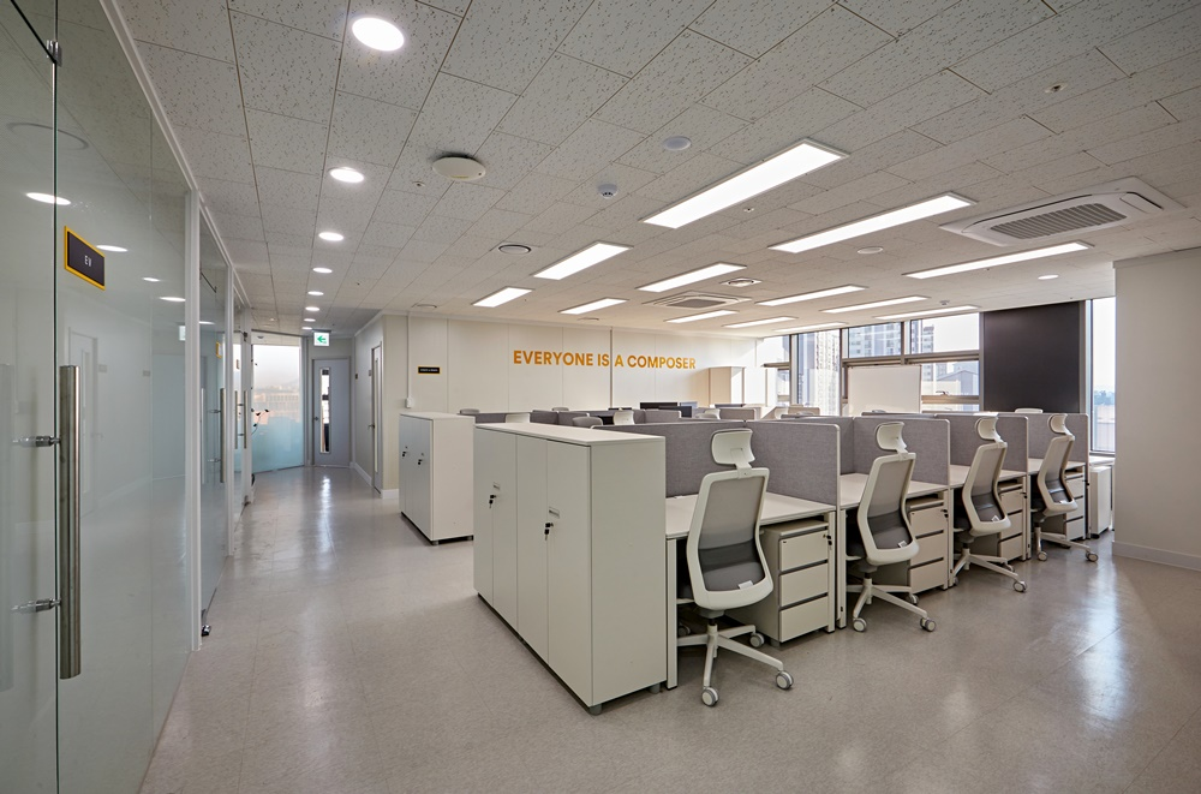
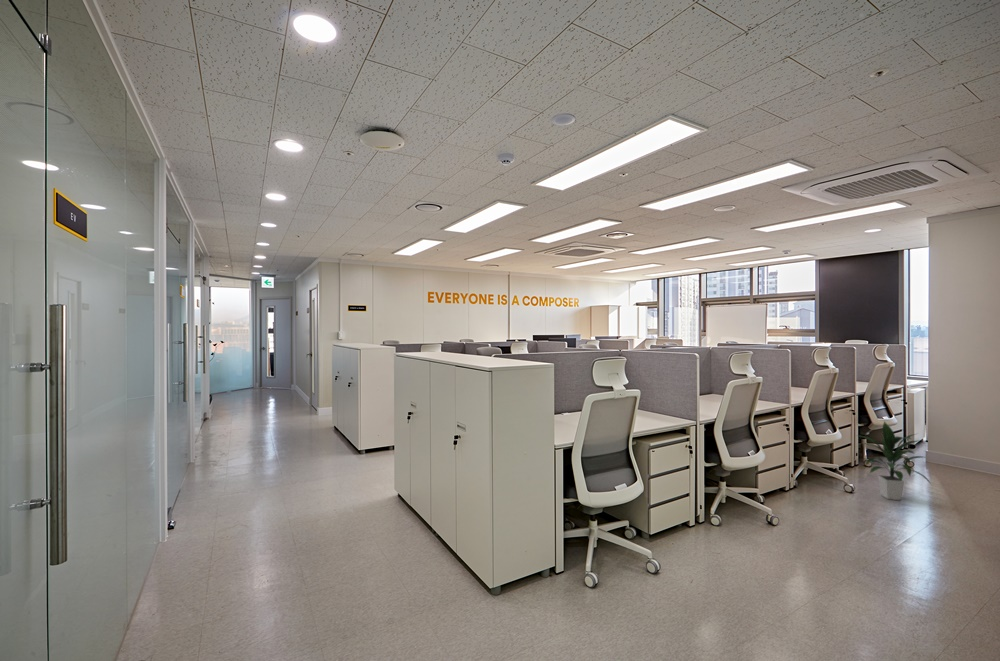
+ indoor plant [855,420,932,501]
